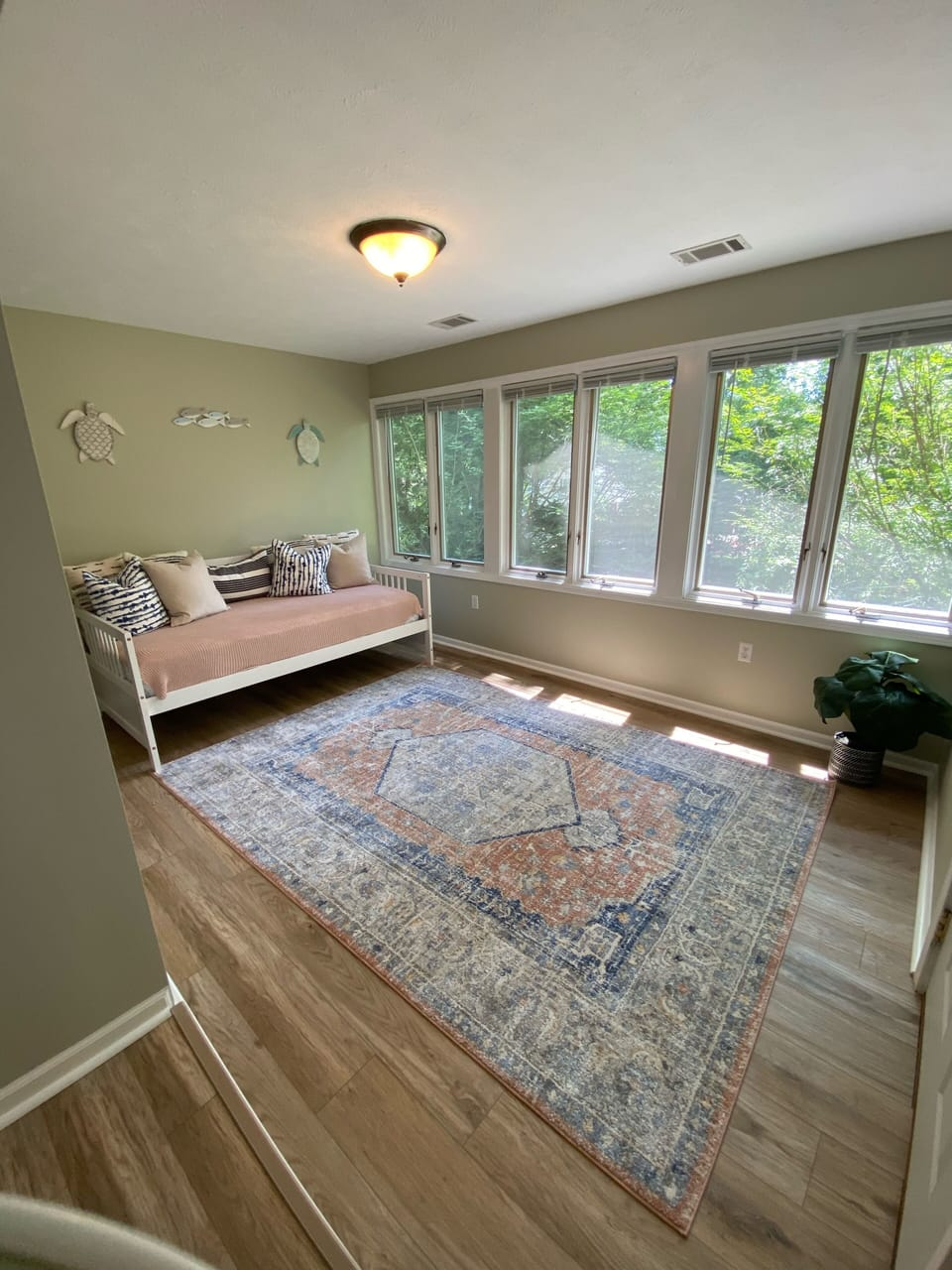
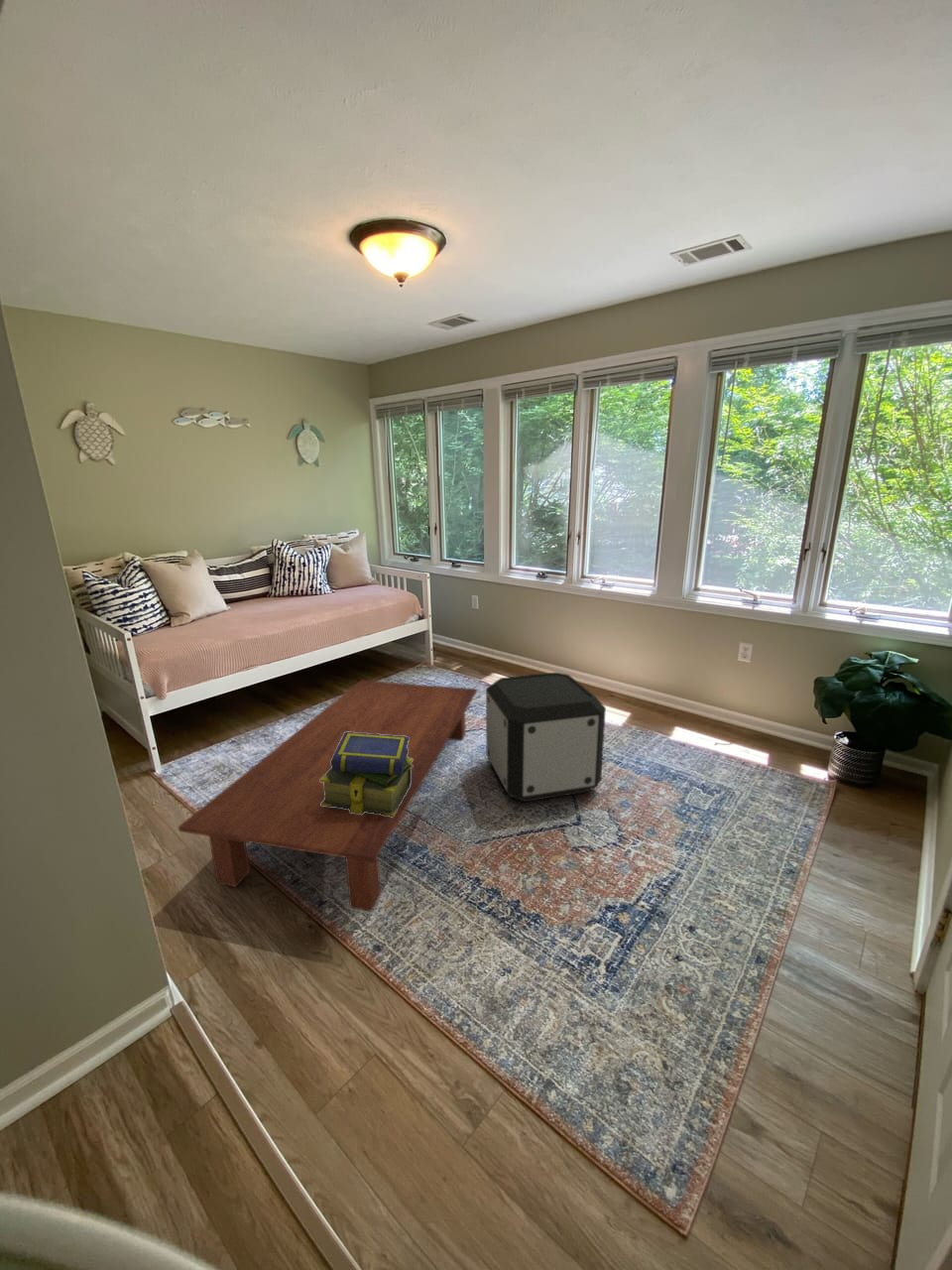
+ stack of books [320,732,413,817]
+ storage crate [485,672,607,803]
+ coffee table [178,679,478,913]
